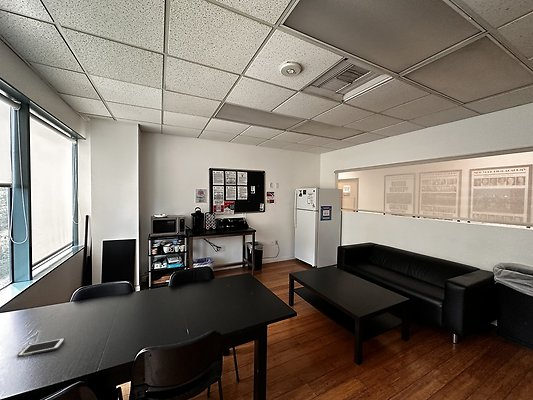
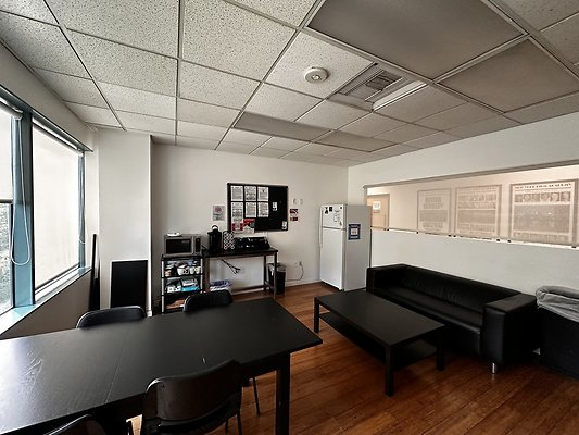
- cell phone [16,337,66,358]
